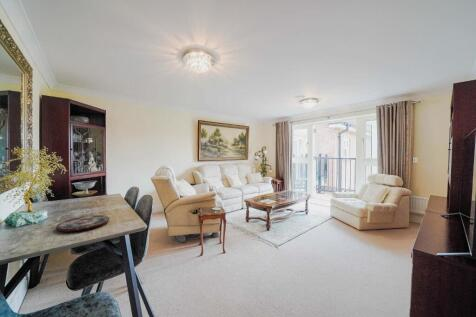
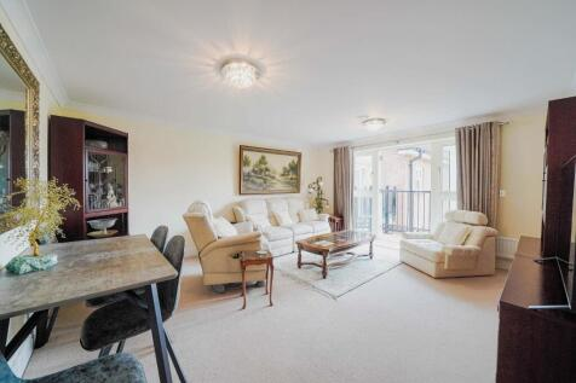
- plate [55,214,110,232]
